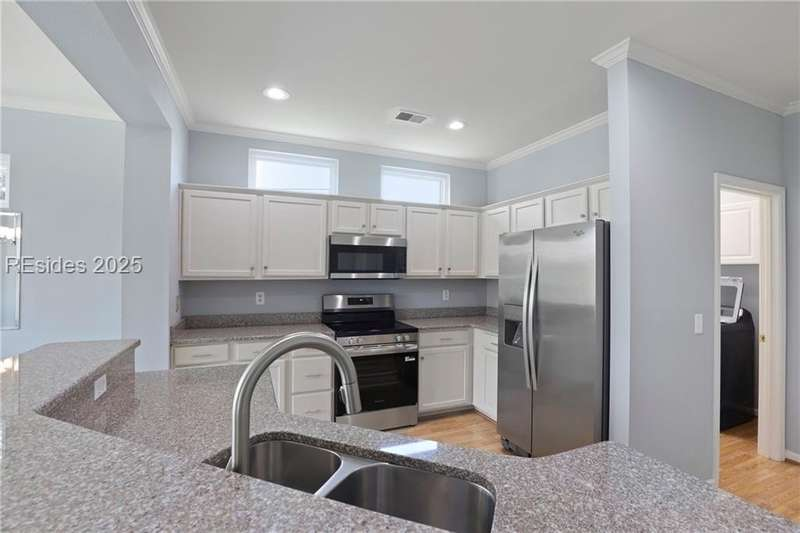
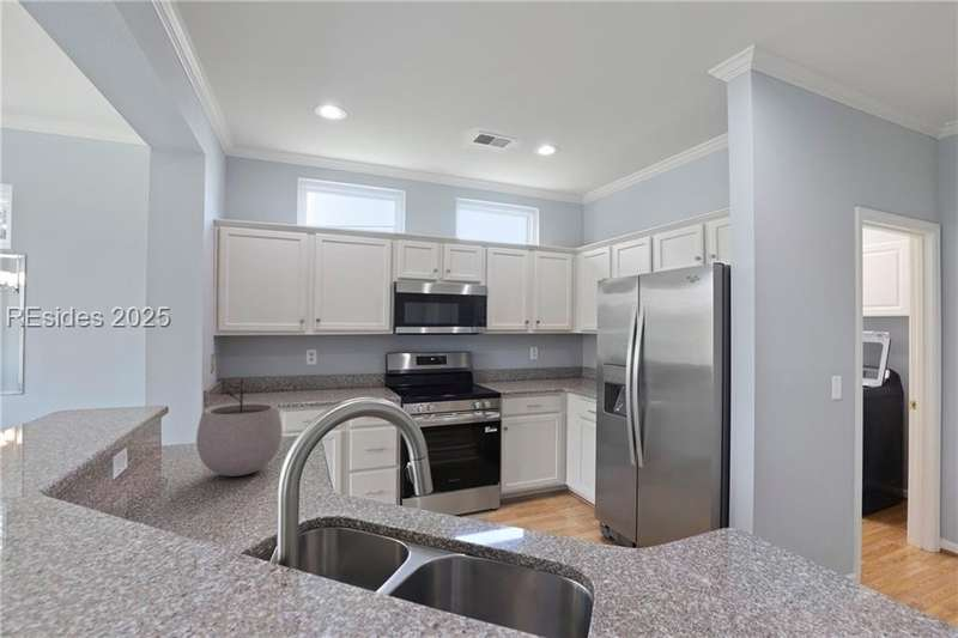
+ plant pot [195,377,284,478]
